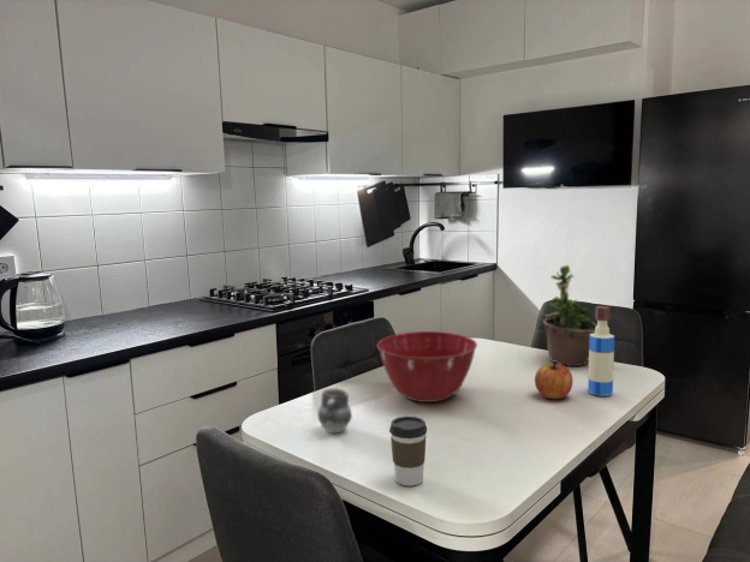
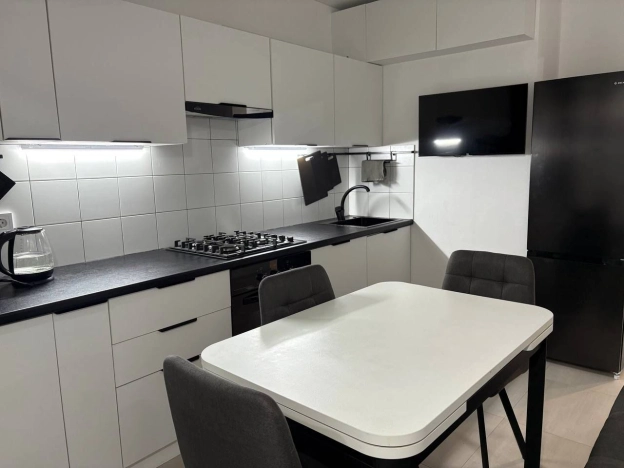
- cup [316,387,353,434]
- tequila bottle [587,305,615,397]
- potted plant [542,264,597,367]
- coffee cup [388,415,428,488]
- apple [534,361,575,400]
- mixing bowl [376,330,478,403]
